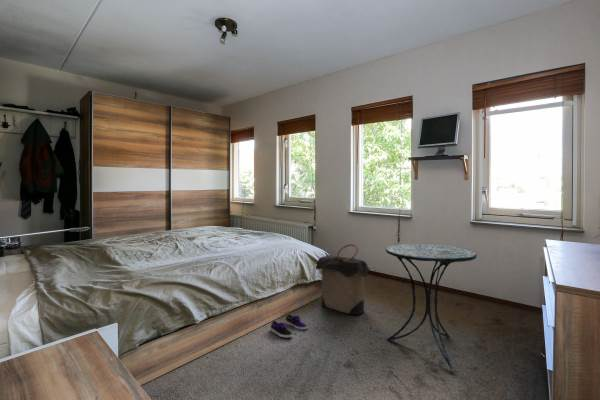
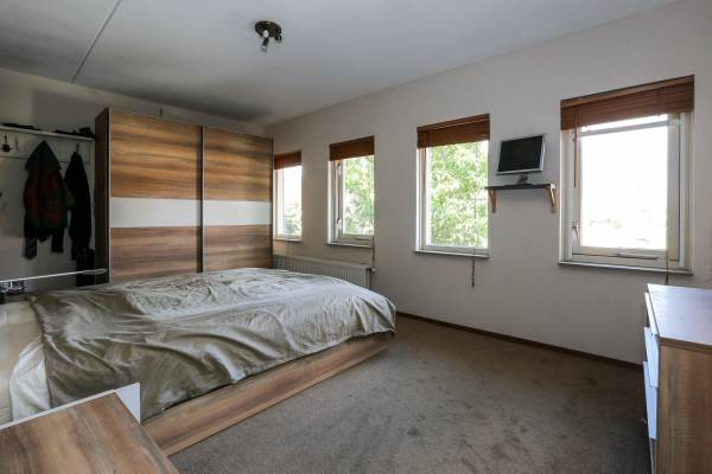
- laundry hamper [315,243,371,316]
- shoe [269,313,308,339]
- side table [385,243,478,373]
